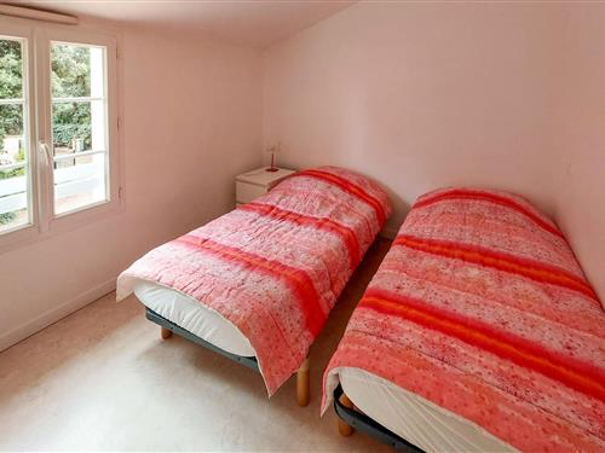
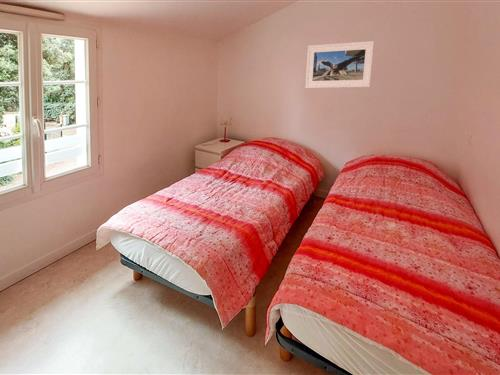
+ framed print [304,40,375,89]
